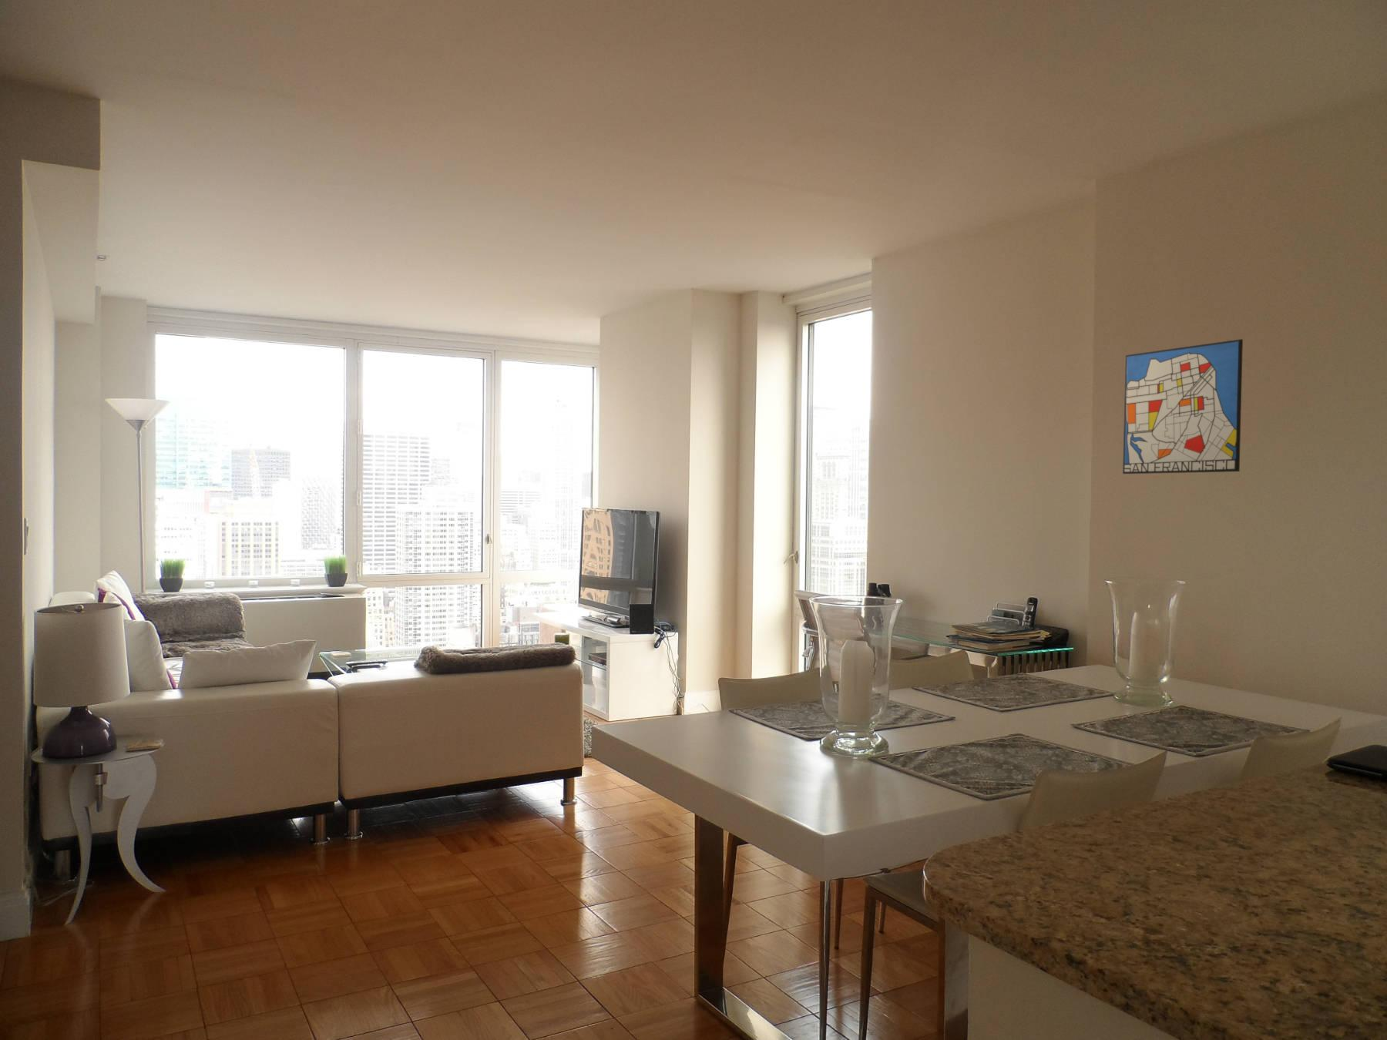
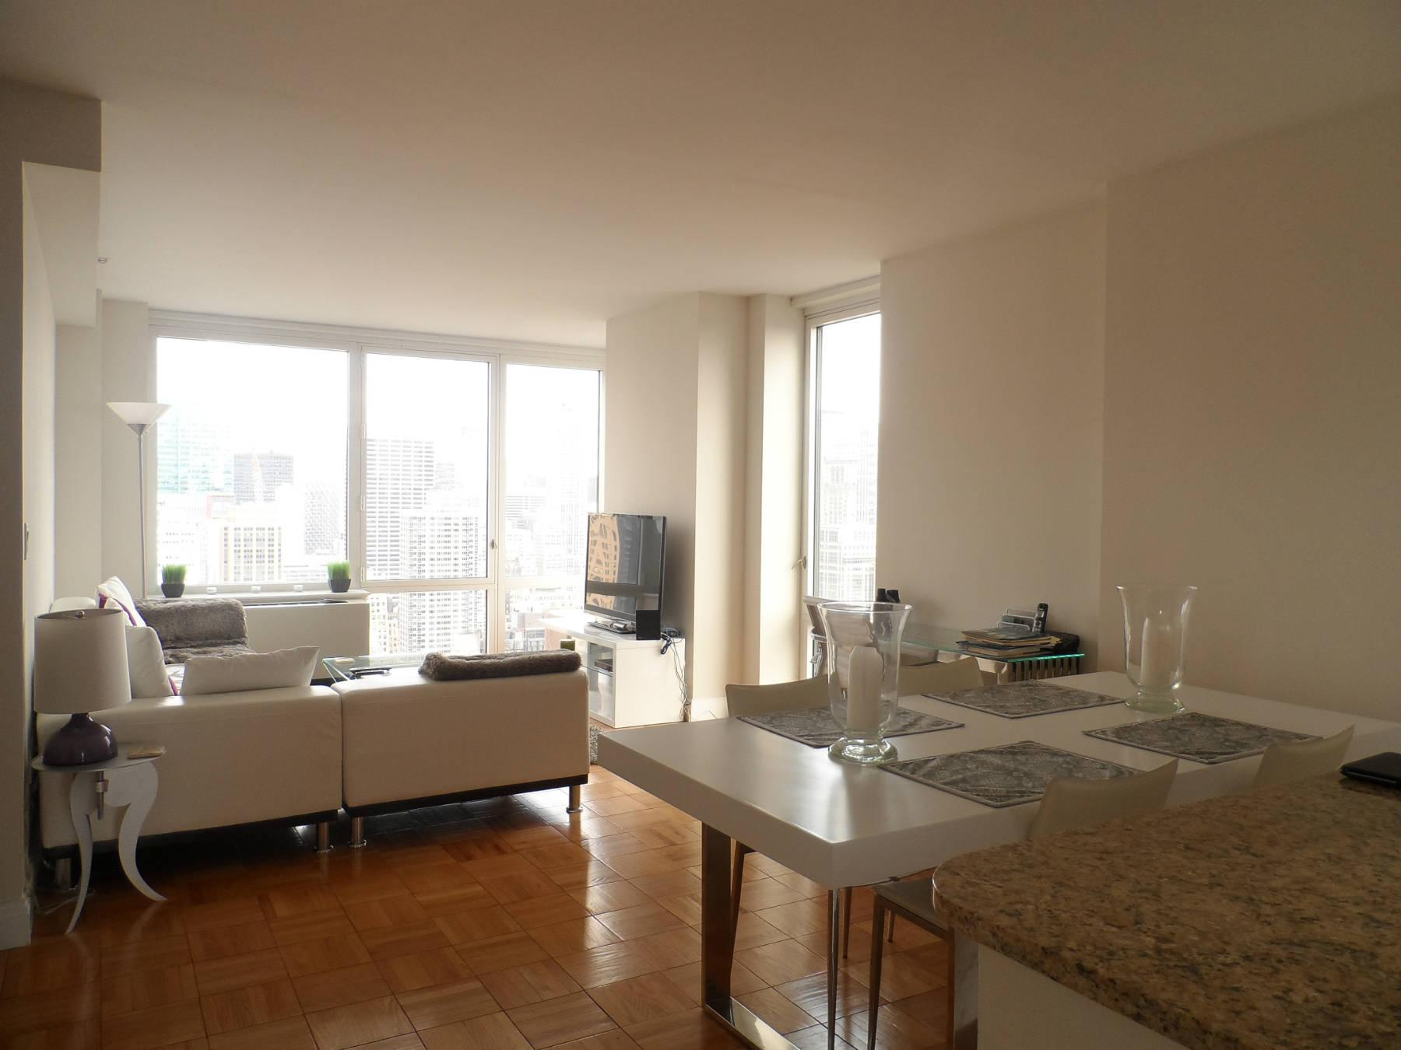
- wall art [1122,339,1244,474]
